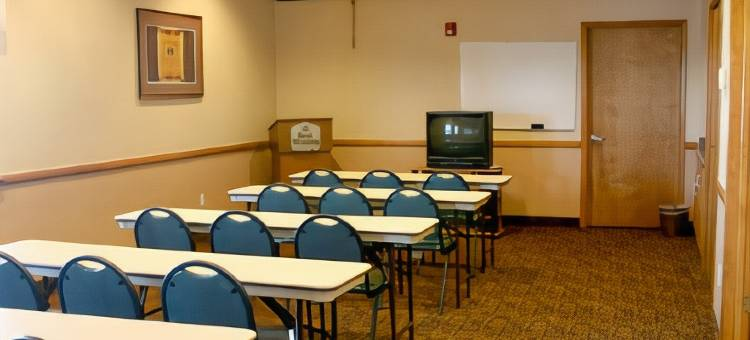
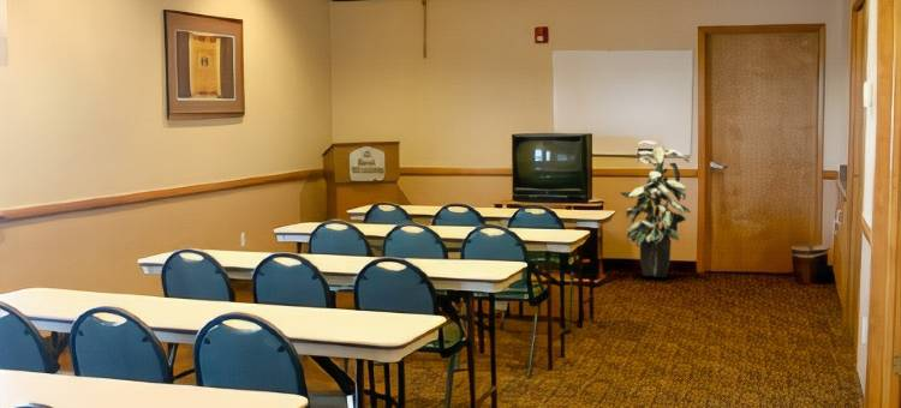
+ indoor plant [619,139,692,278]
